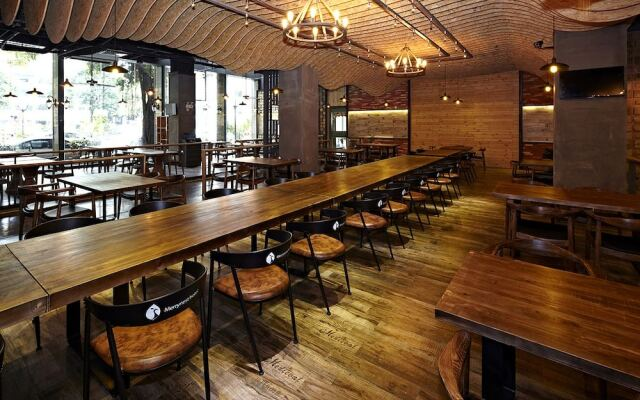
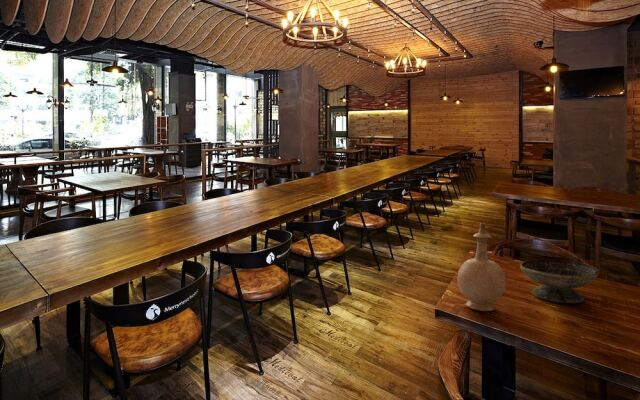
+ decorative bowl [519,259,600,304]
+ vase [457,222,506,312]
